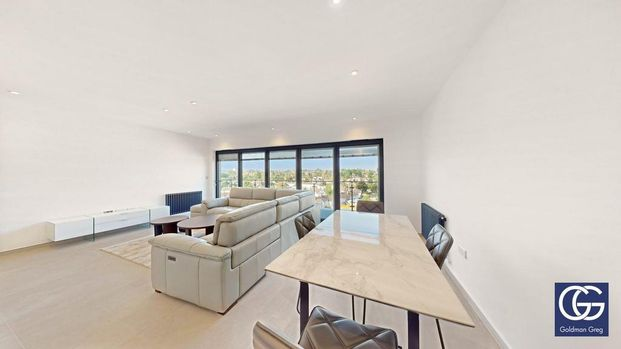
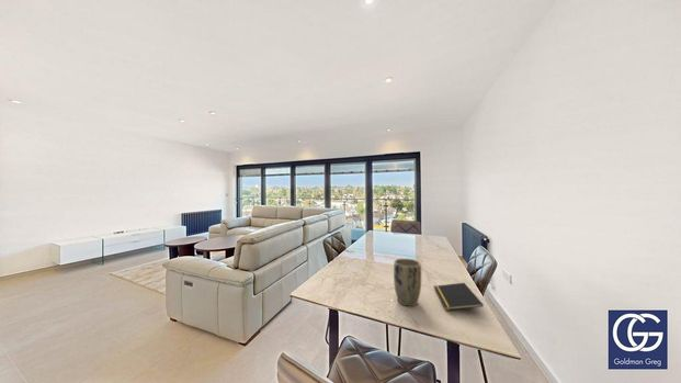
+ notepad [433,282,485,311]
+ plant pot [393,258,422,307]
